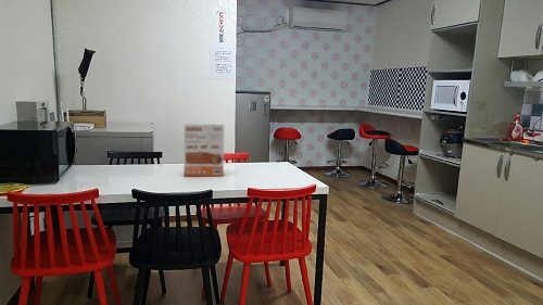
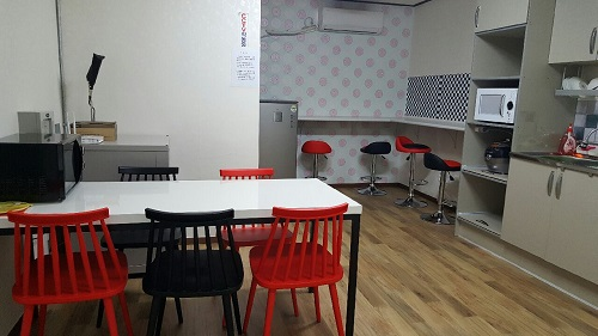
- cereal box [182,123,225,177]
